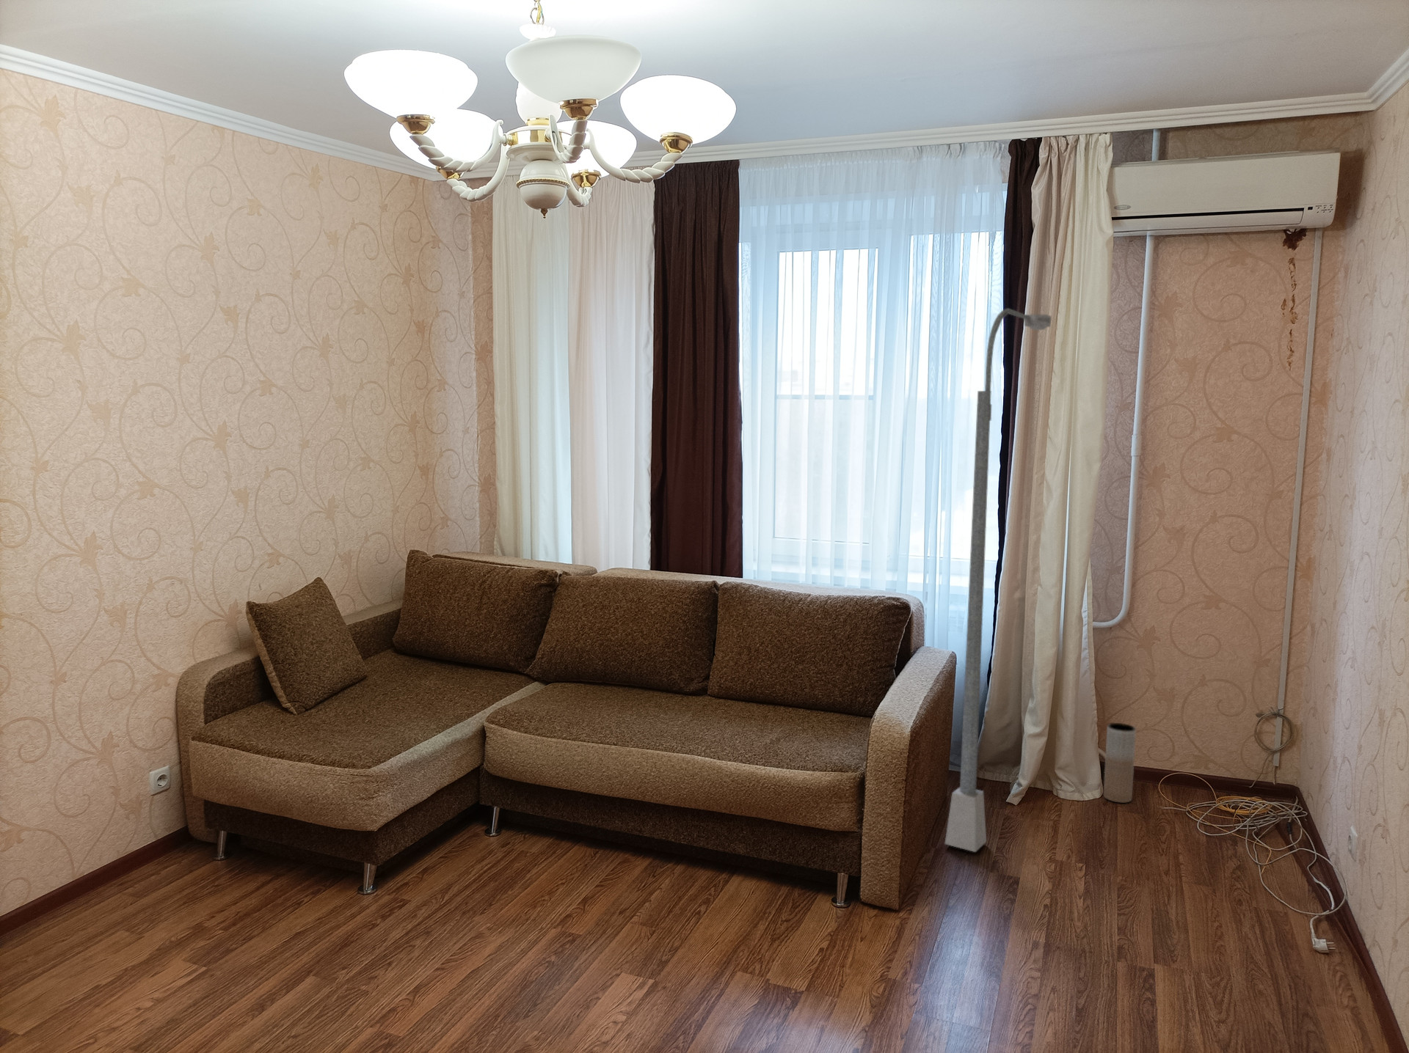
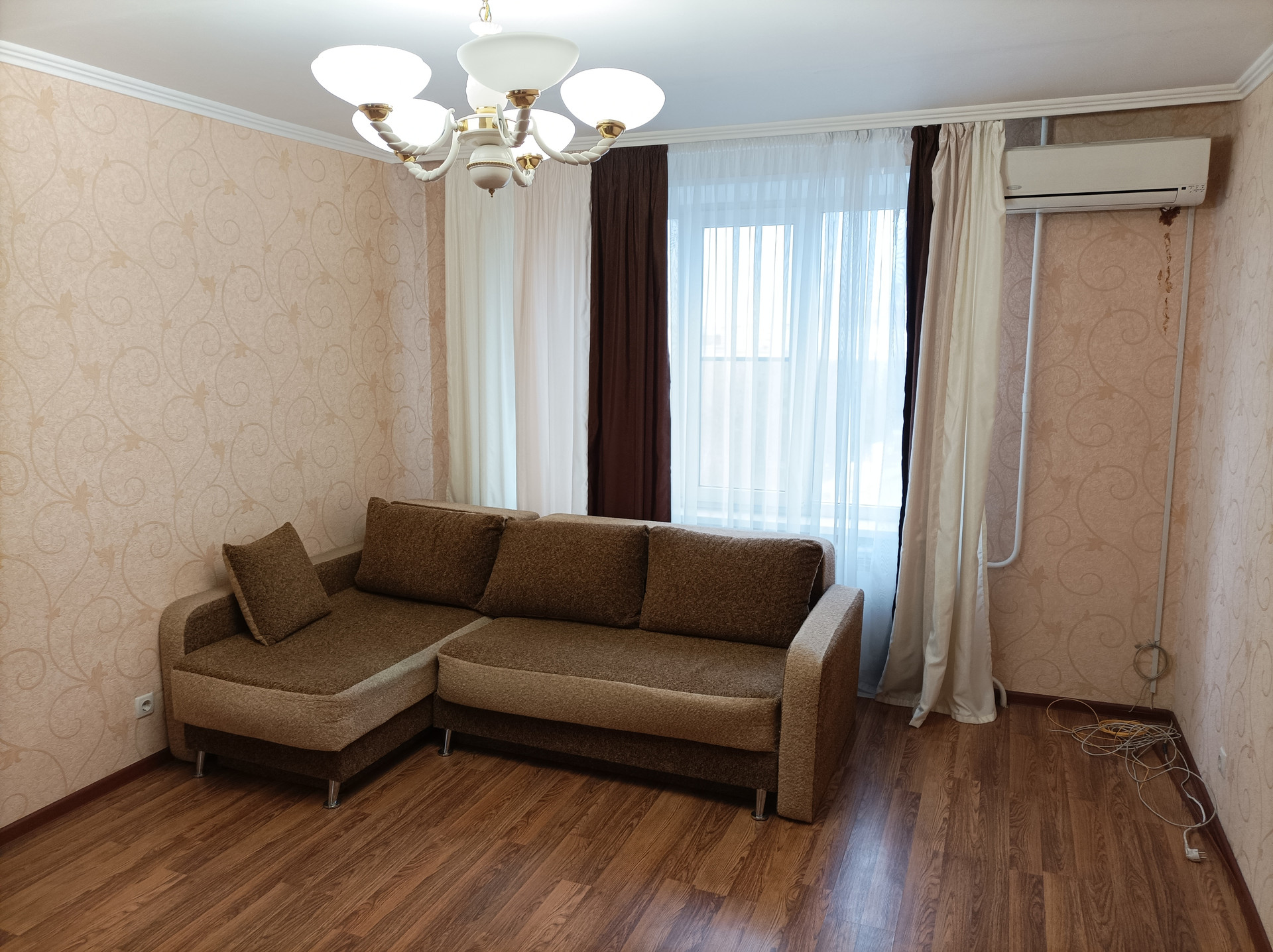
- vase [1104,722,1137,804]
- floor lamp [944,307,1053,853]
